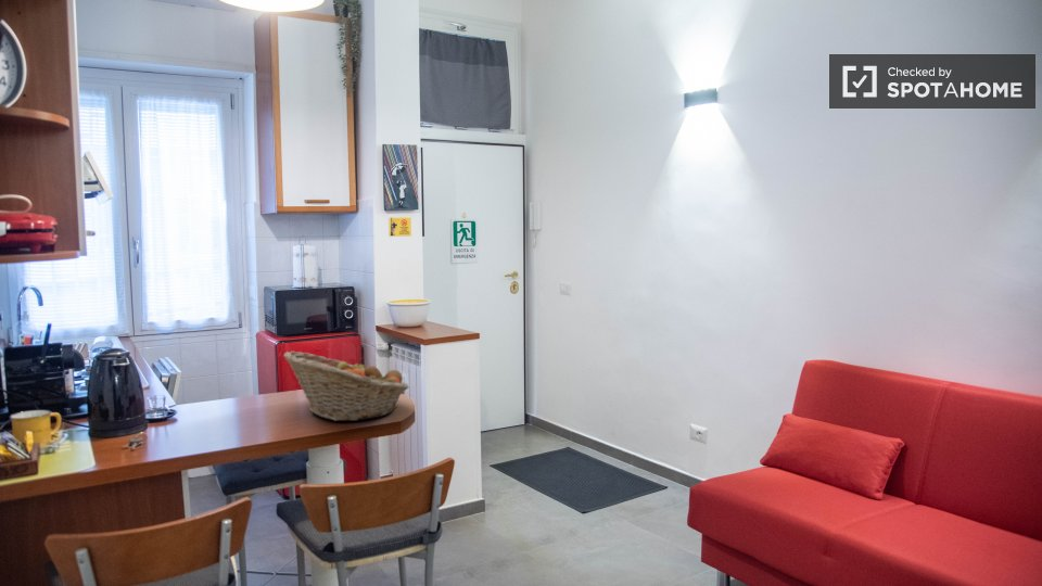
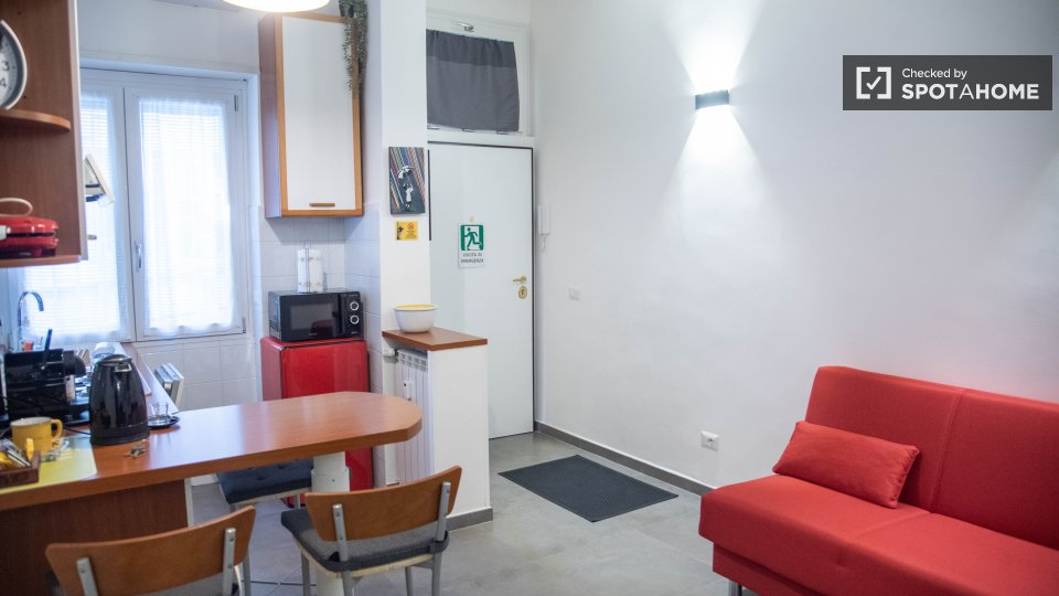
- fruit basket [282,351,409,422]
